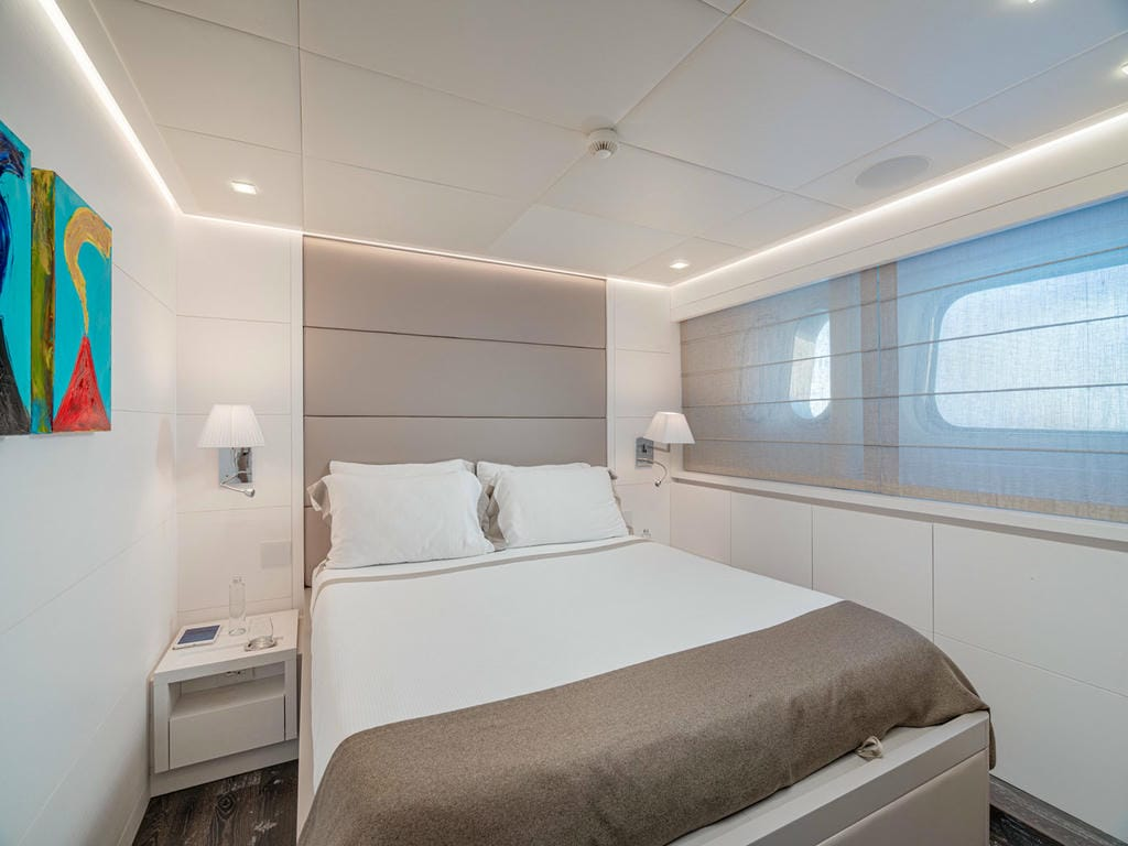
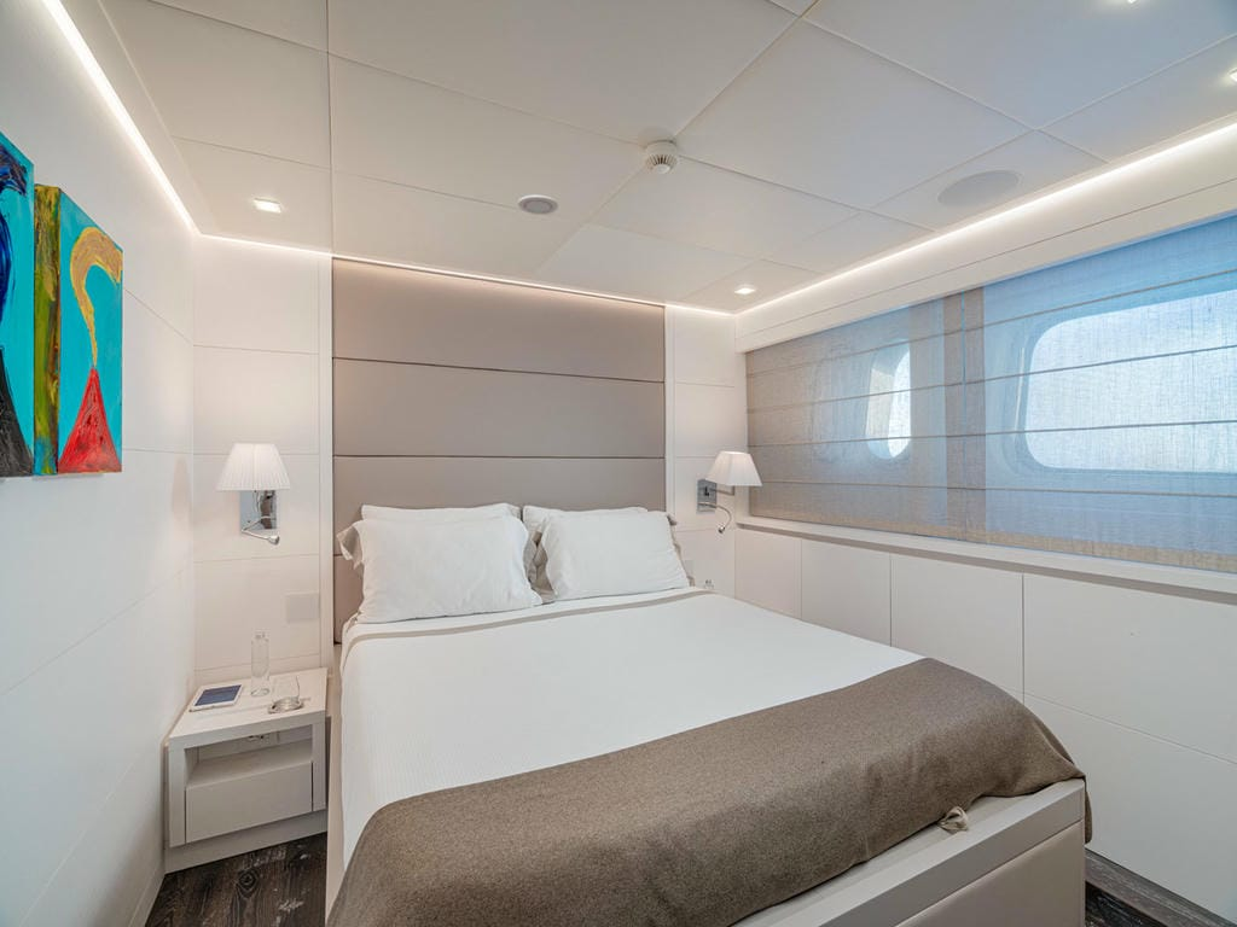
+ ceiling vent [517,194,559,216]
